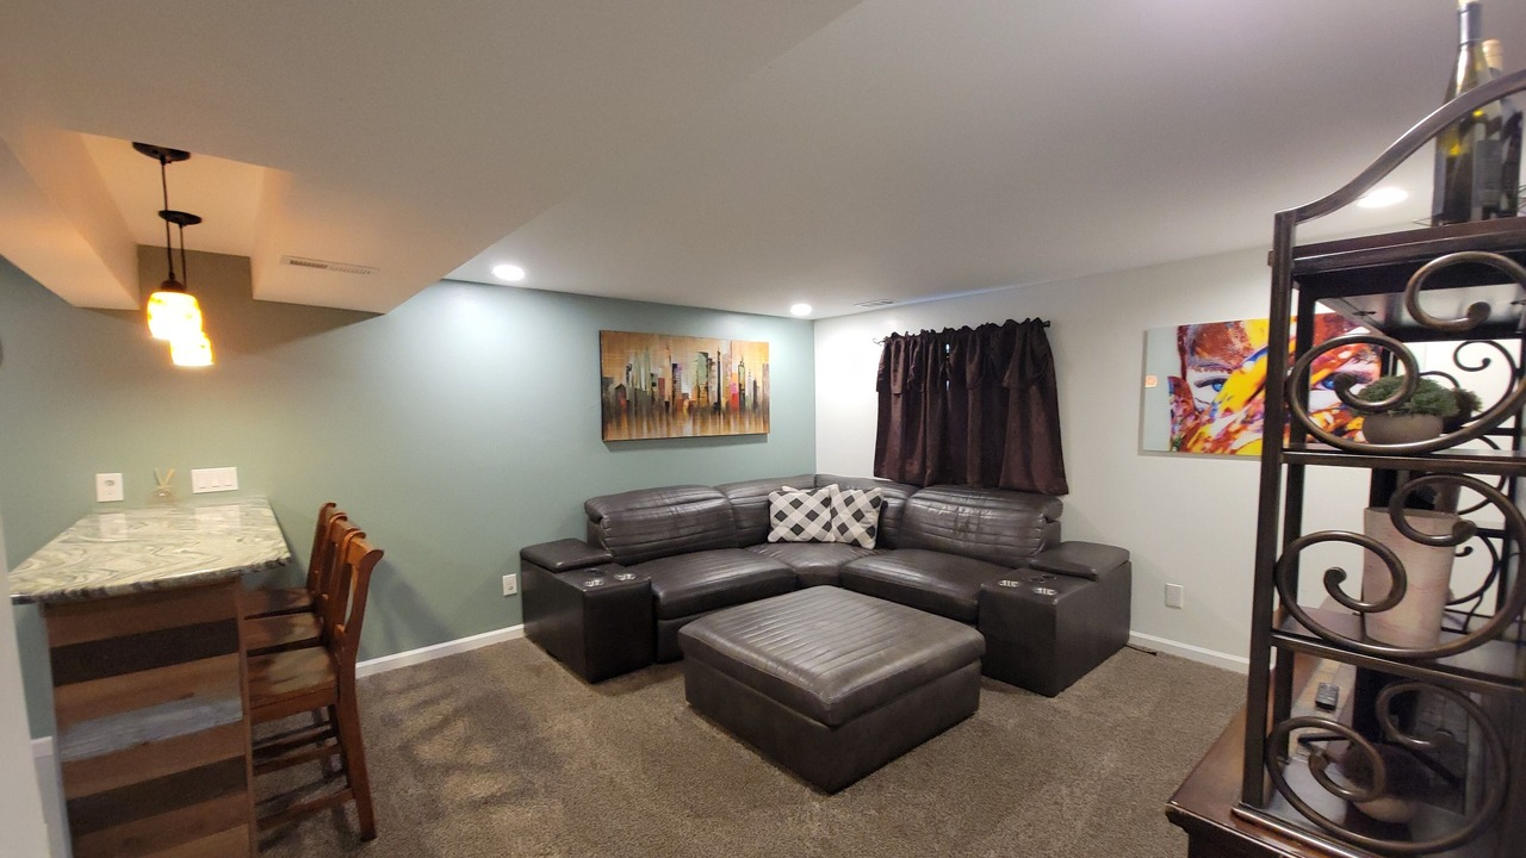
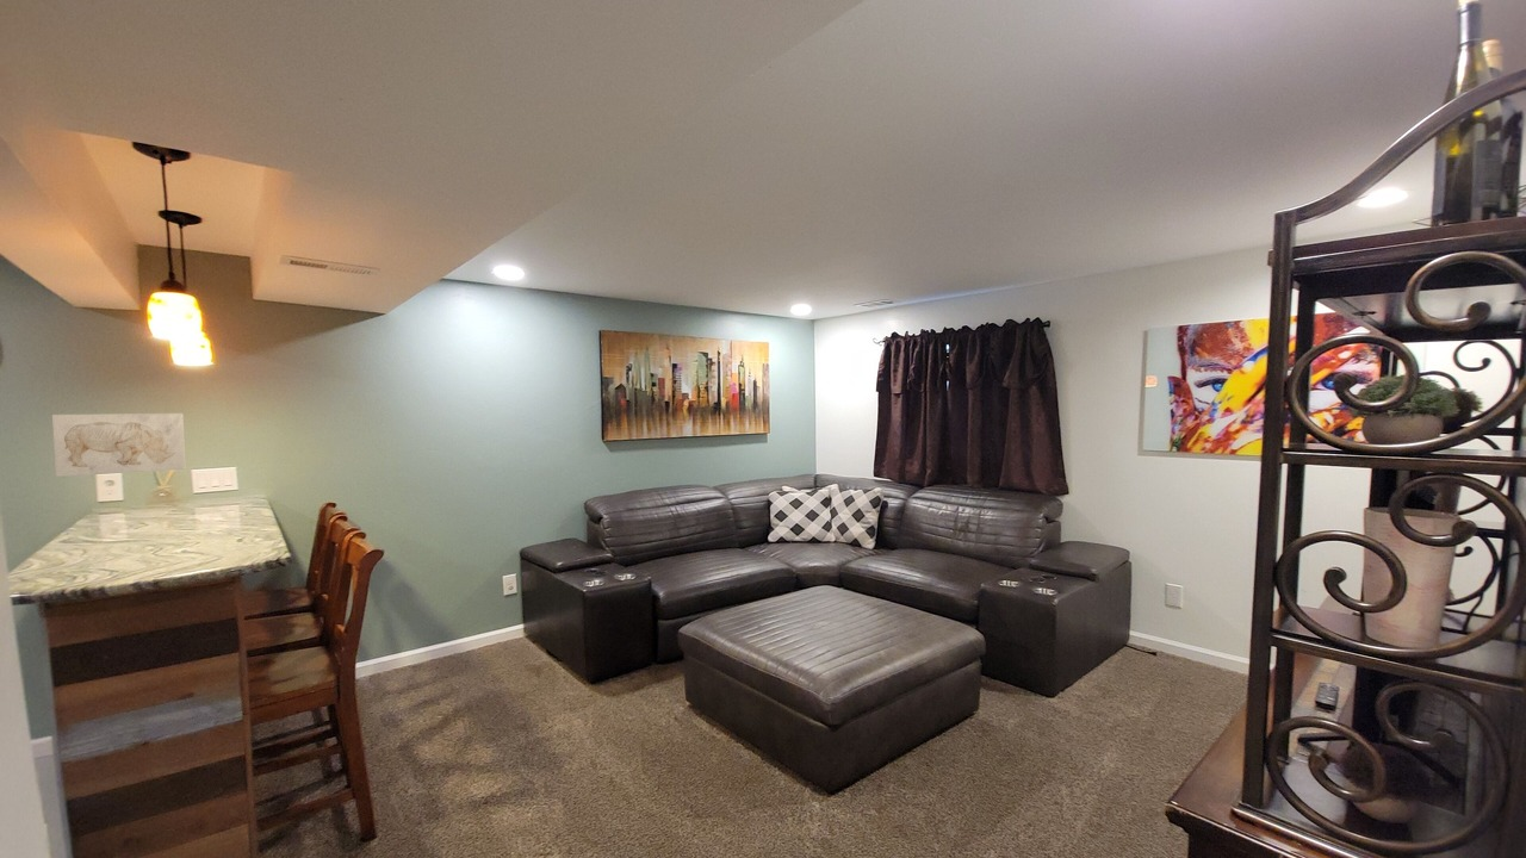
+ wall art [51,412,187,478]
